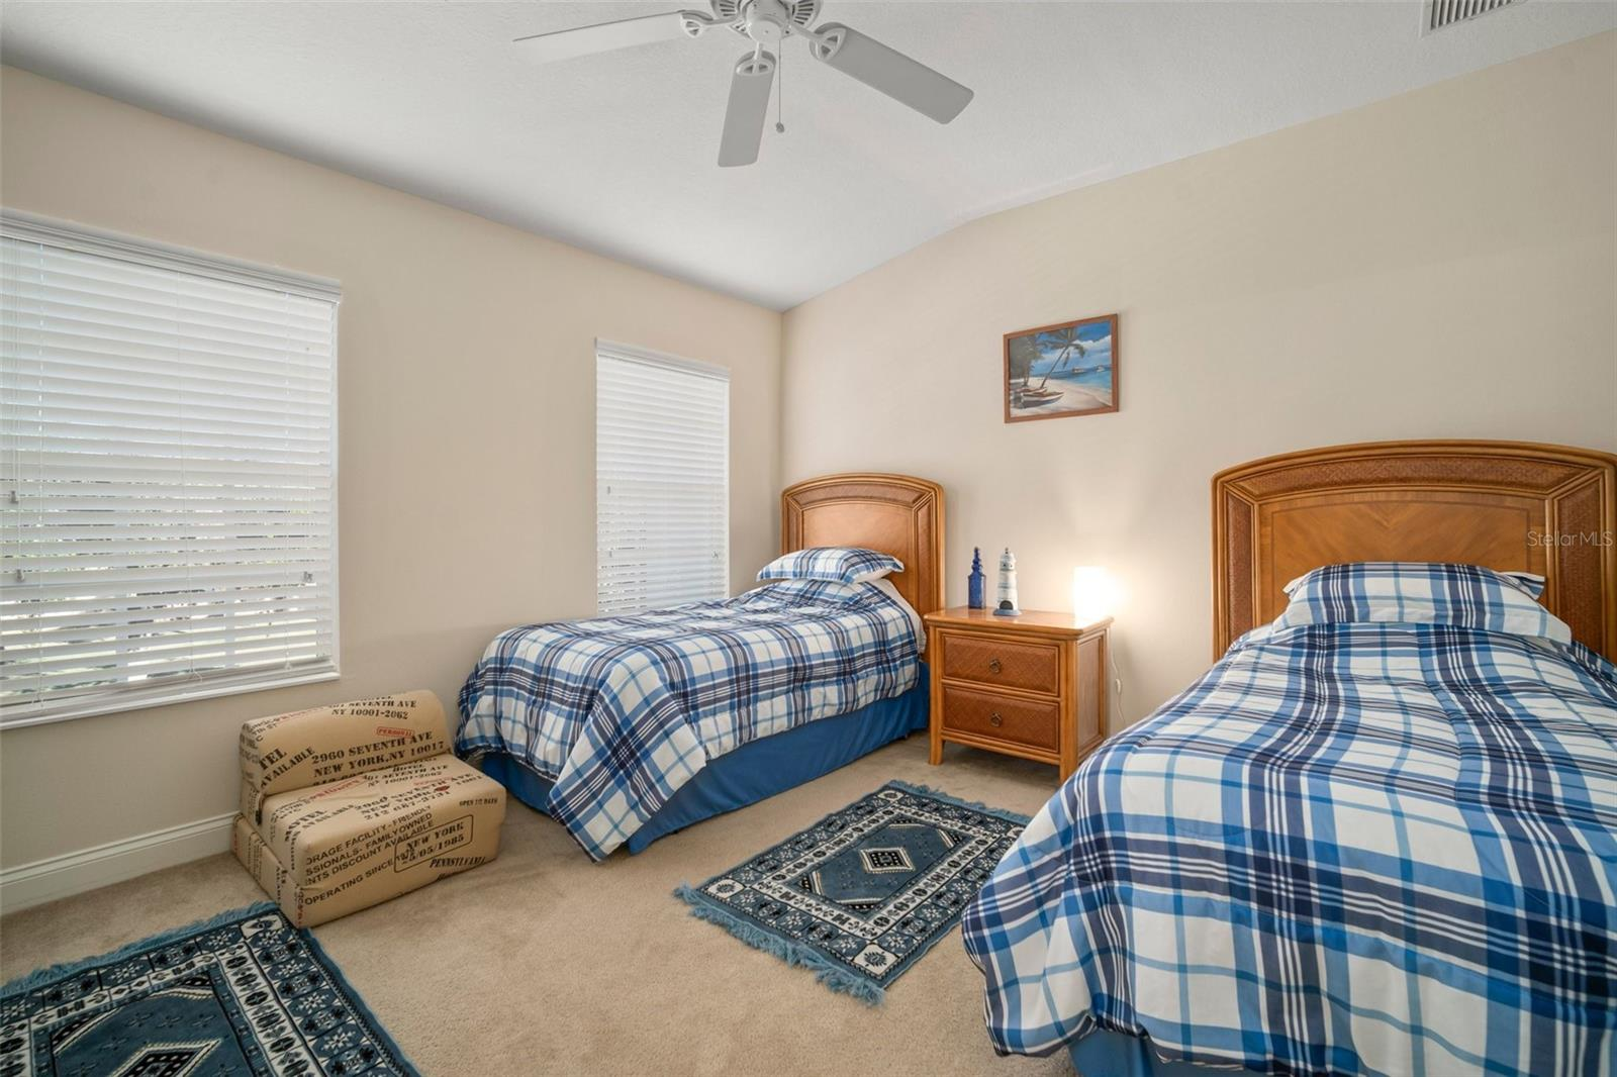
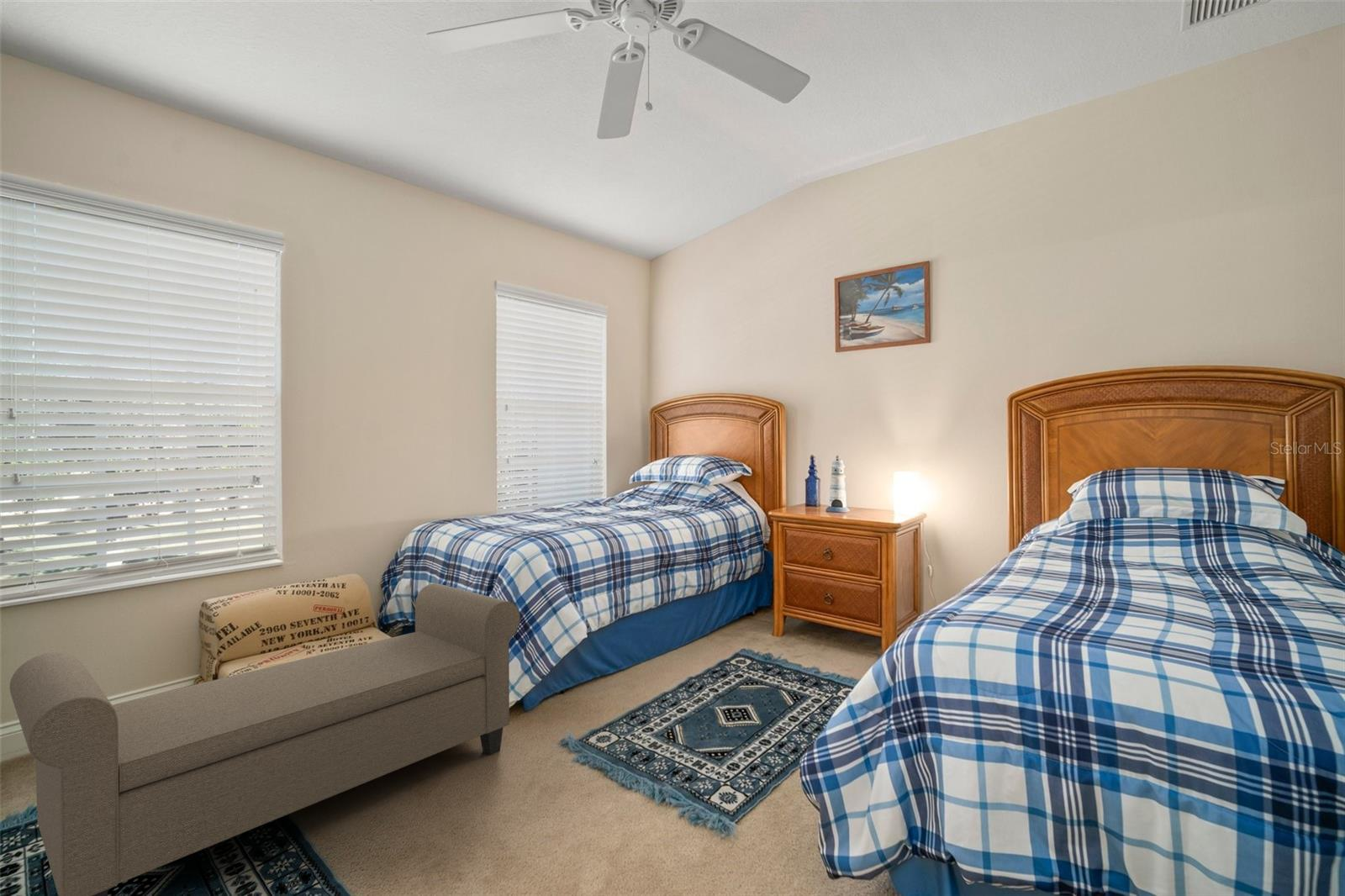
+ ottoman [9,582,521,896]
